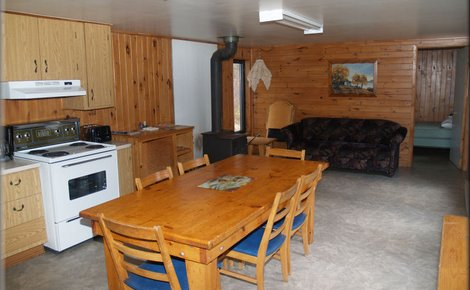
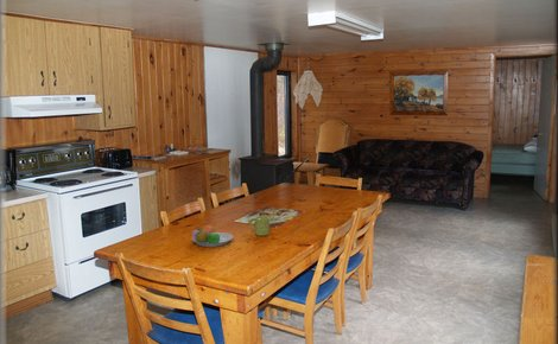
+ mug [248,215,271,237]
+ fruit bowl [191,224,234,248]
